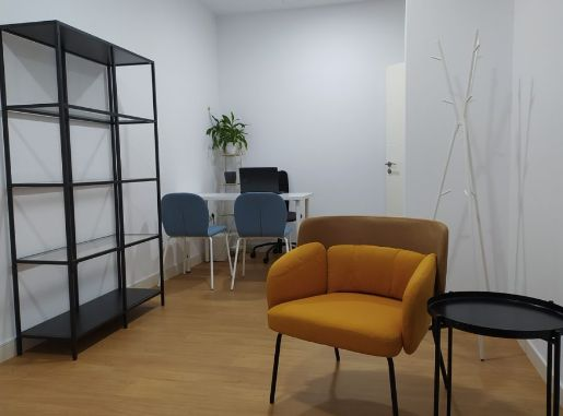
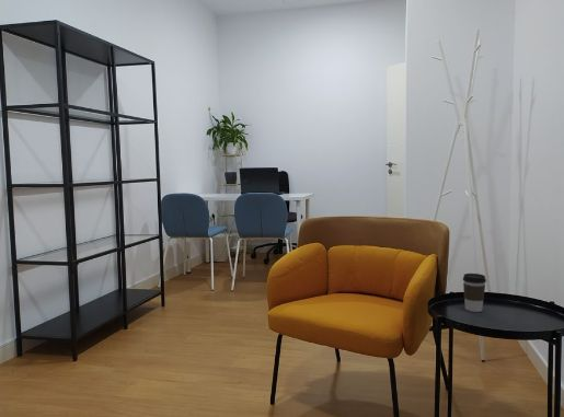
+ coffee cup [462,273,487,313]
